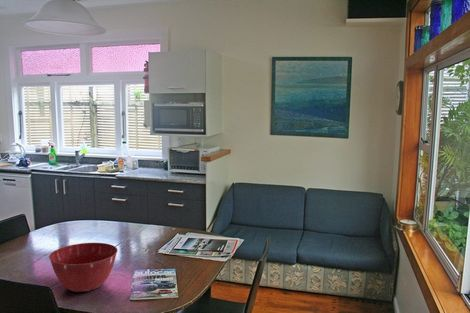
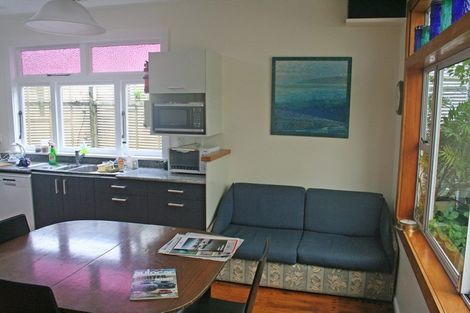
- mixing bowl [48,242,119,293]
